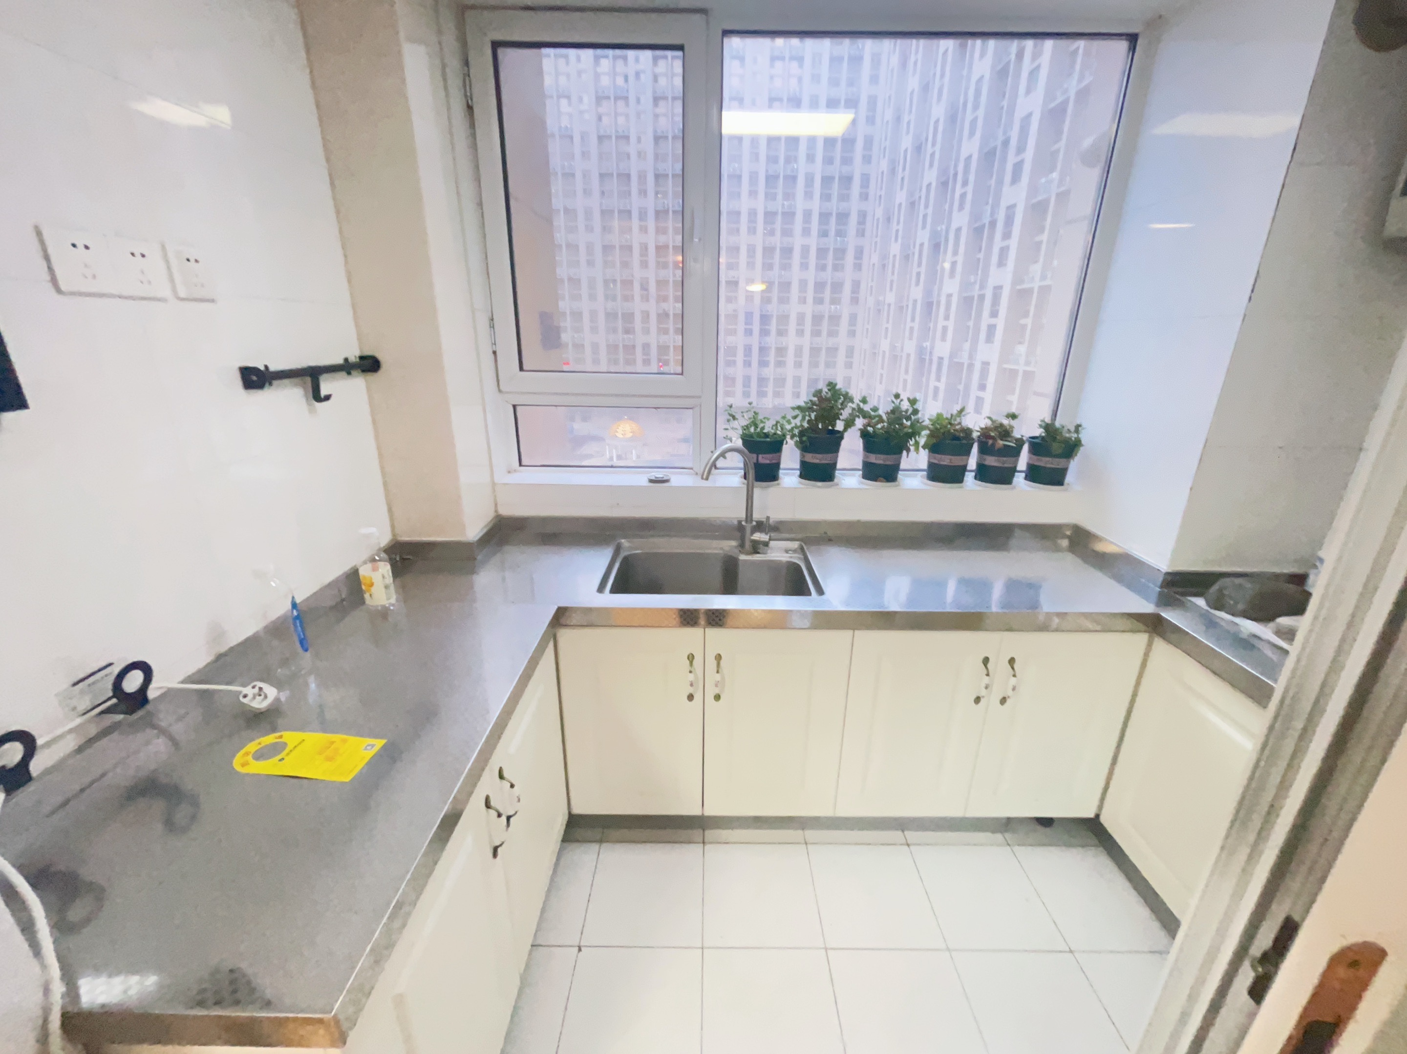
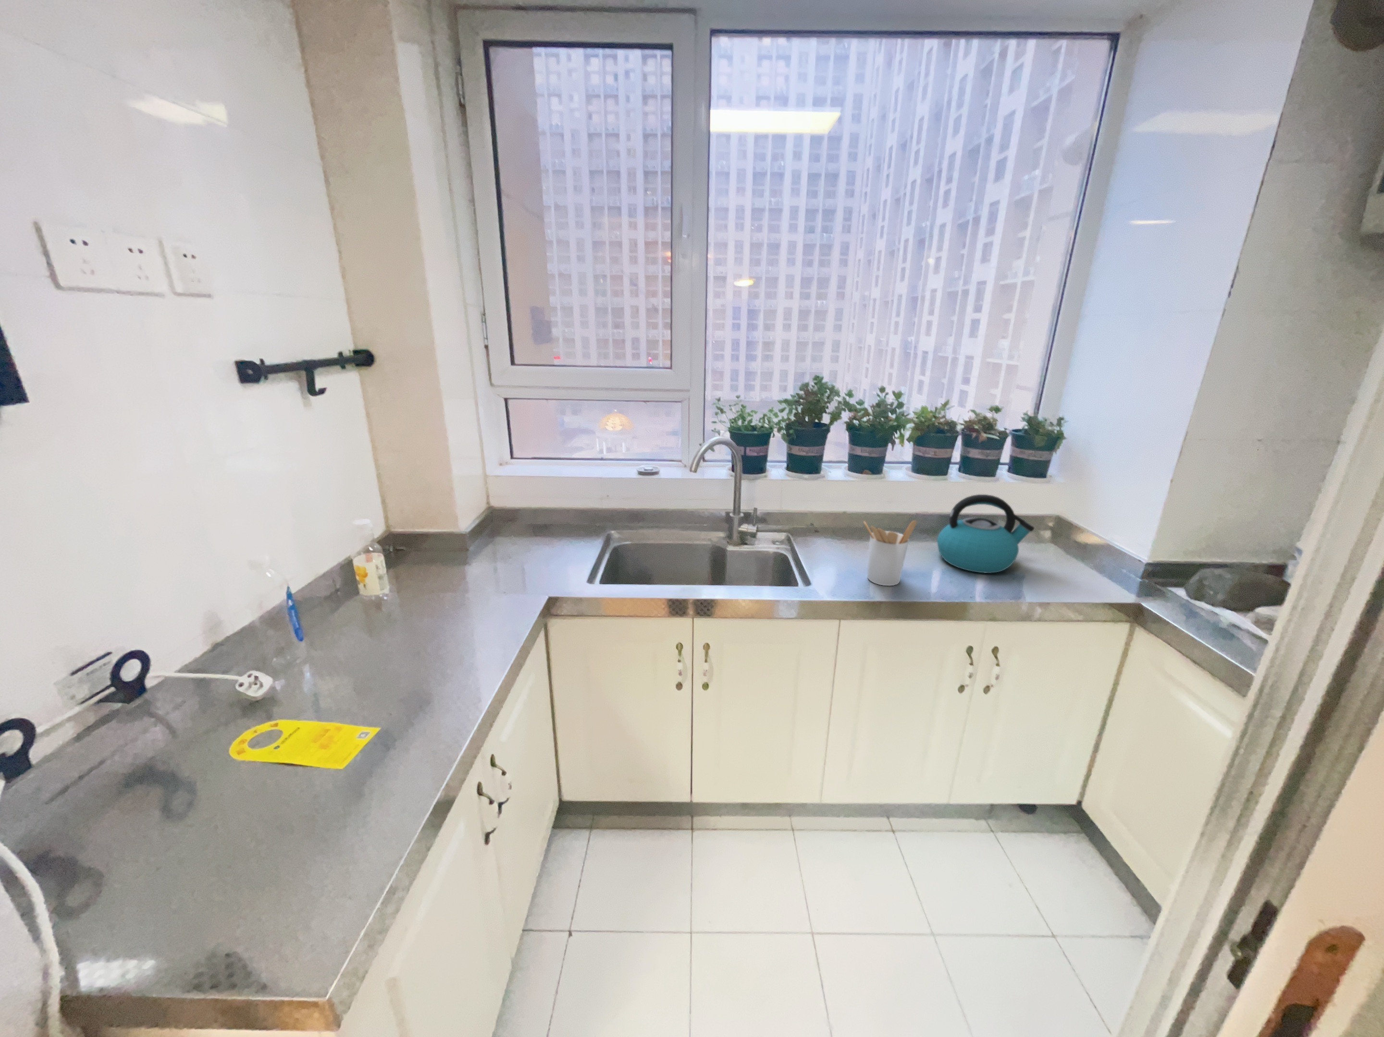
+ kettle [936,495,1034,574]
+ utensil holder [863,520,918,586]
